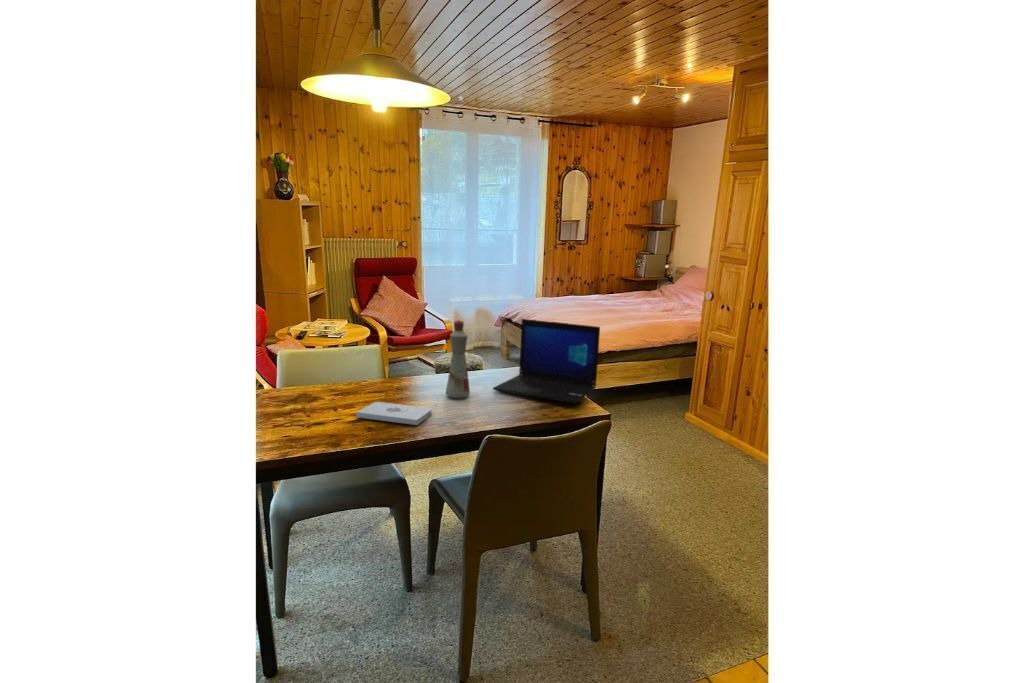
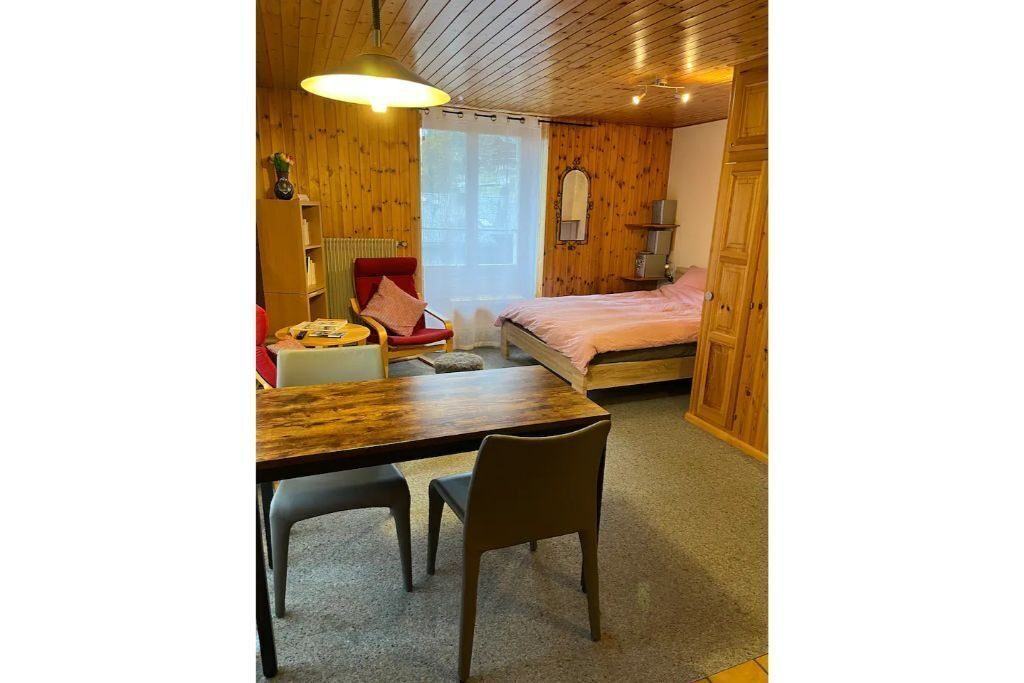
- laptop [492,318,601,405]
- bottle [444,319,471,399]
- notepad [355,401,433,426]
